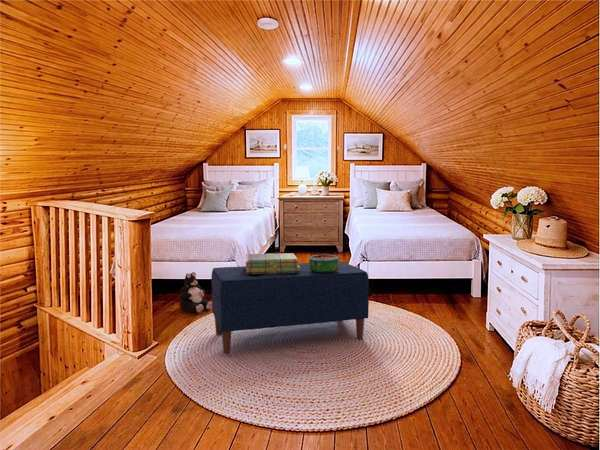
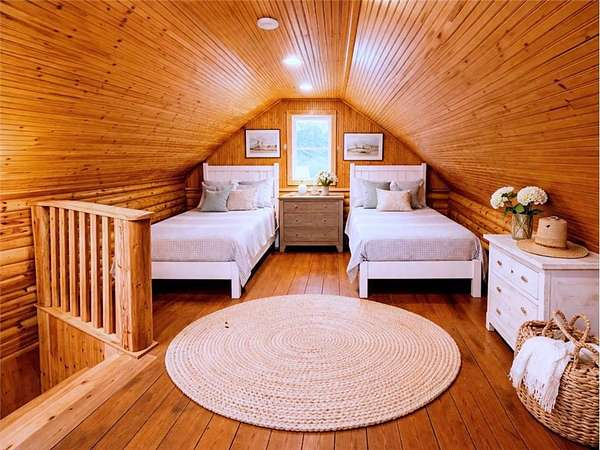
- stack of books [244,252,300,274]
- bench [210,260,370,355]
- decorative bowl [309,254,340,274]
- plush toy [179,271,212,314]
